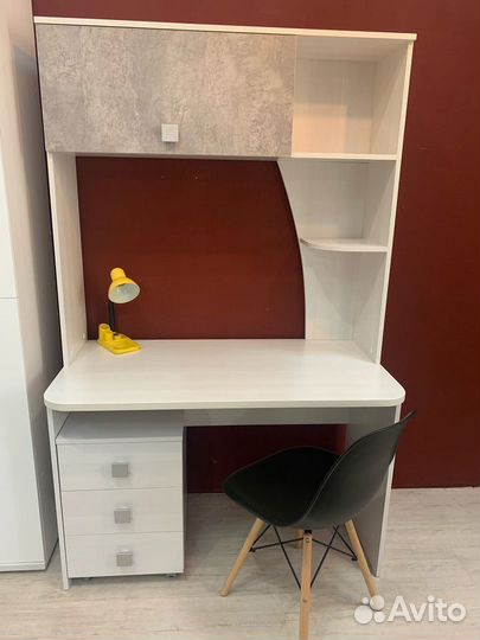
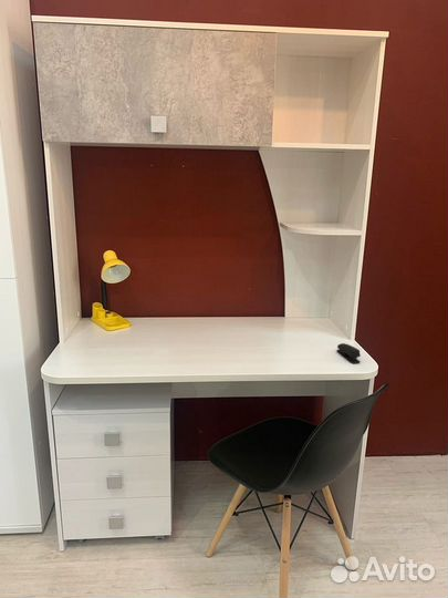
+ stapler [335,342,362,364]
